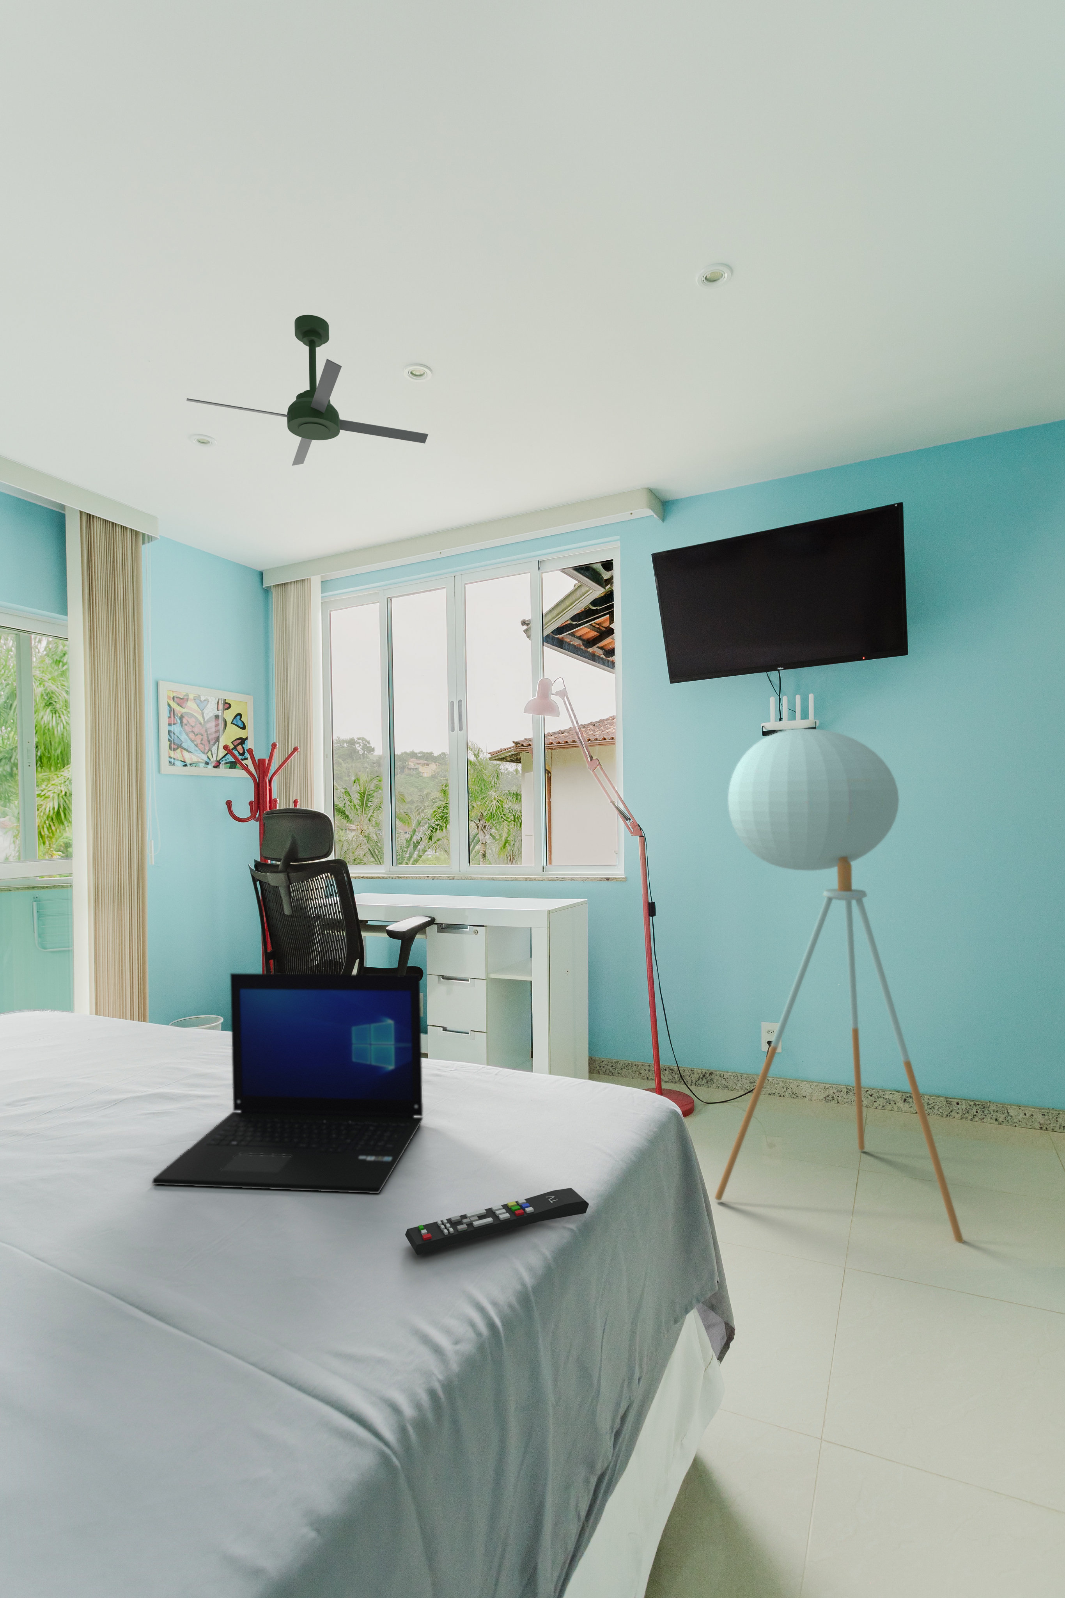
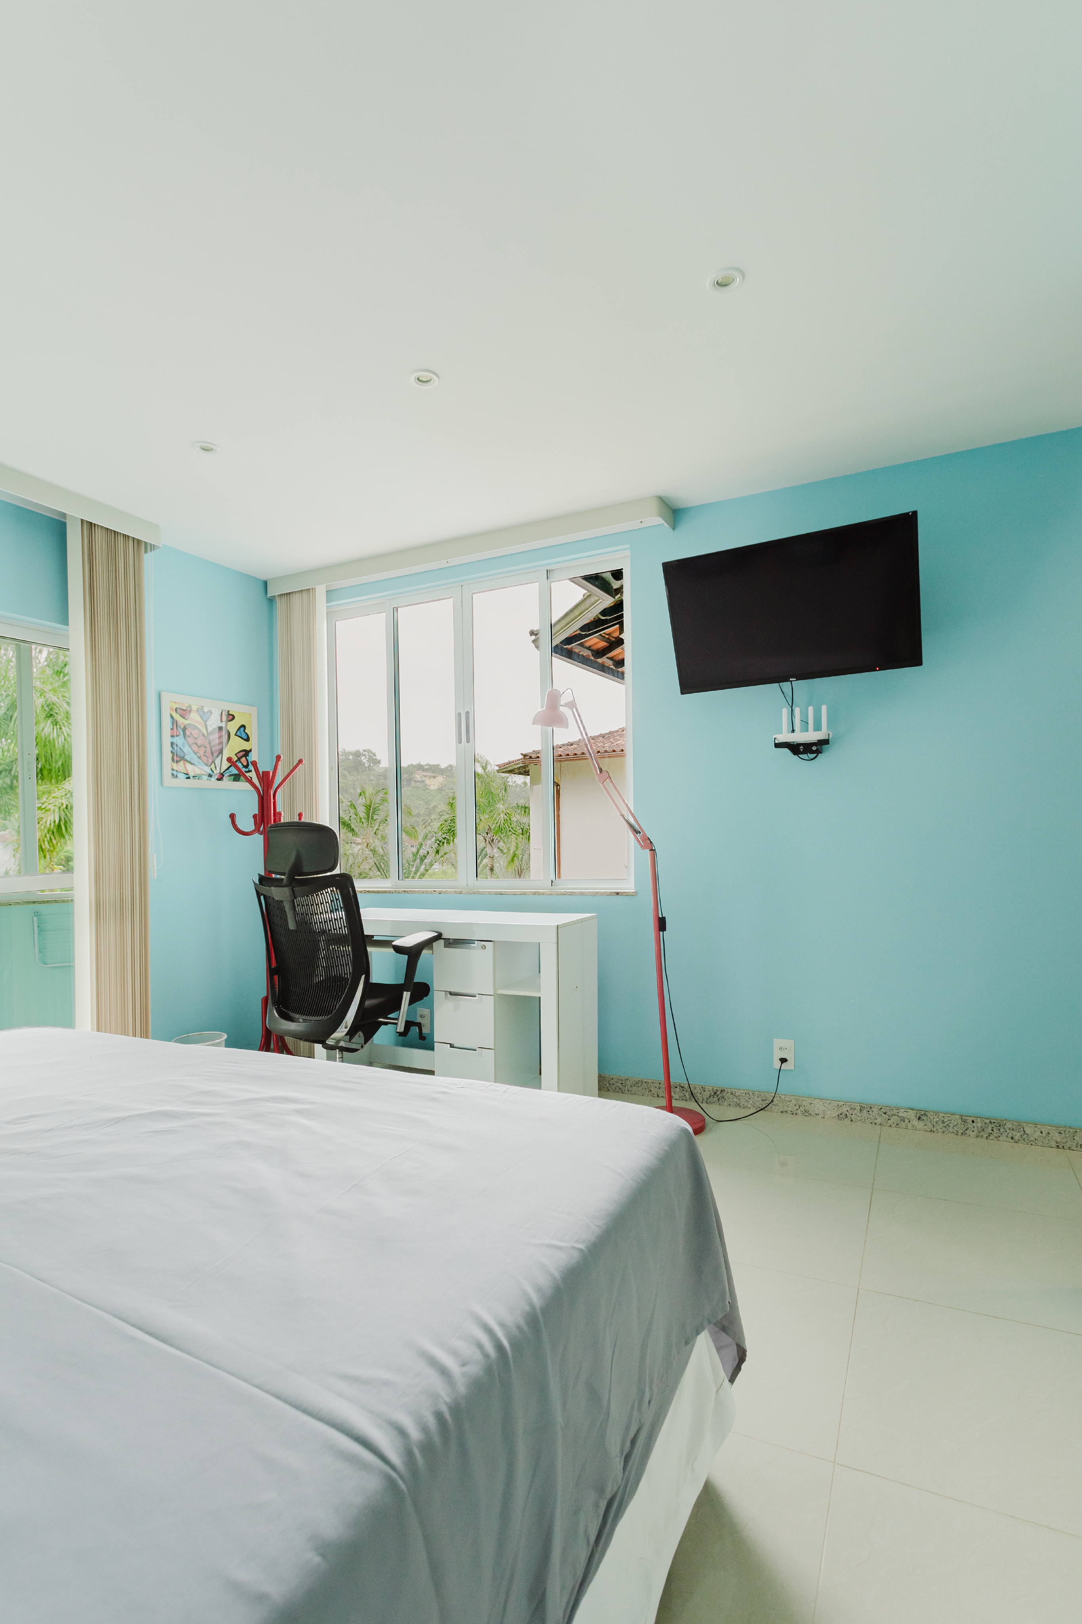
- remote control [405,1188,590,1256]
- laptop [152,973,423,1194]
- ceiling fan [185,314,429,466]
- floor lamp [714,729,964,1244]
